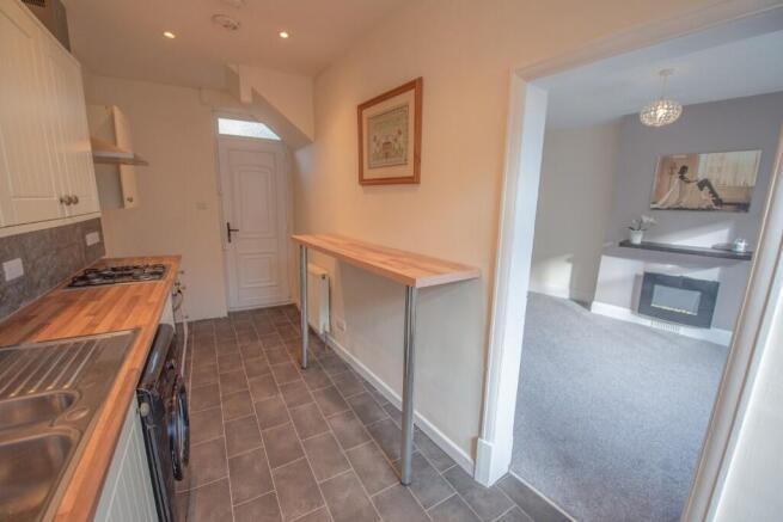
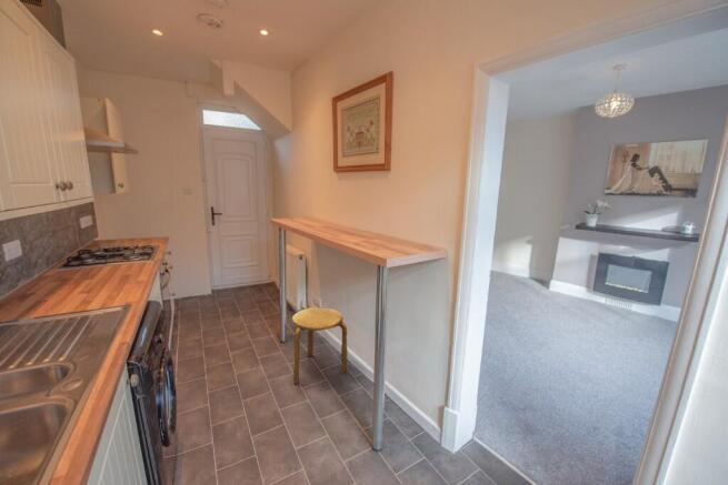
+ stool [291,306,348,385]
